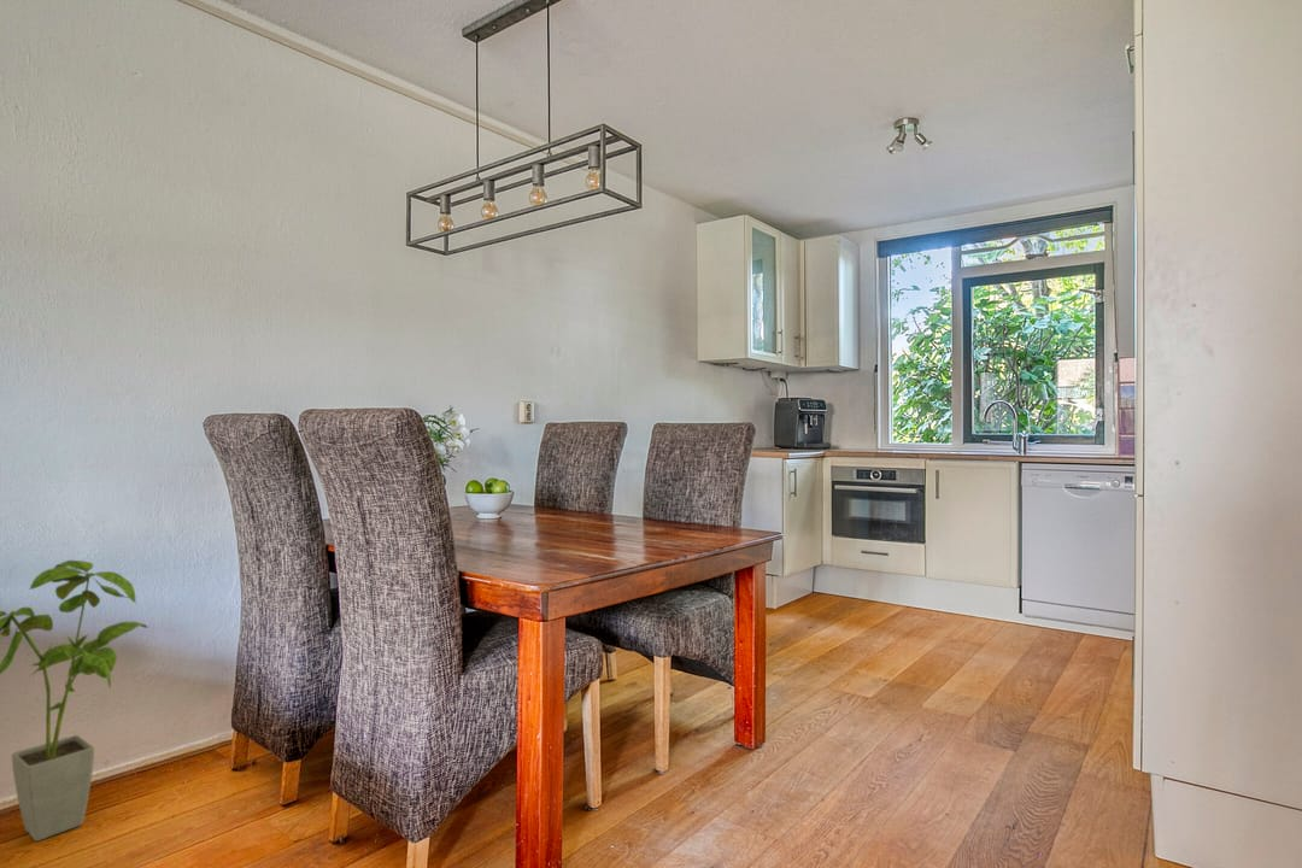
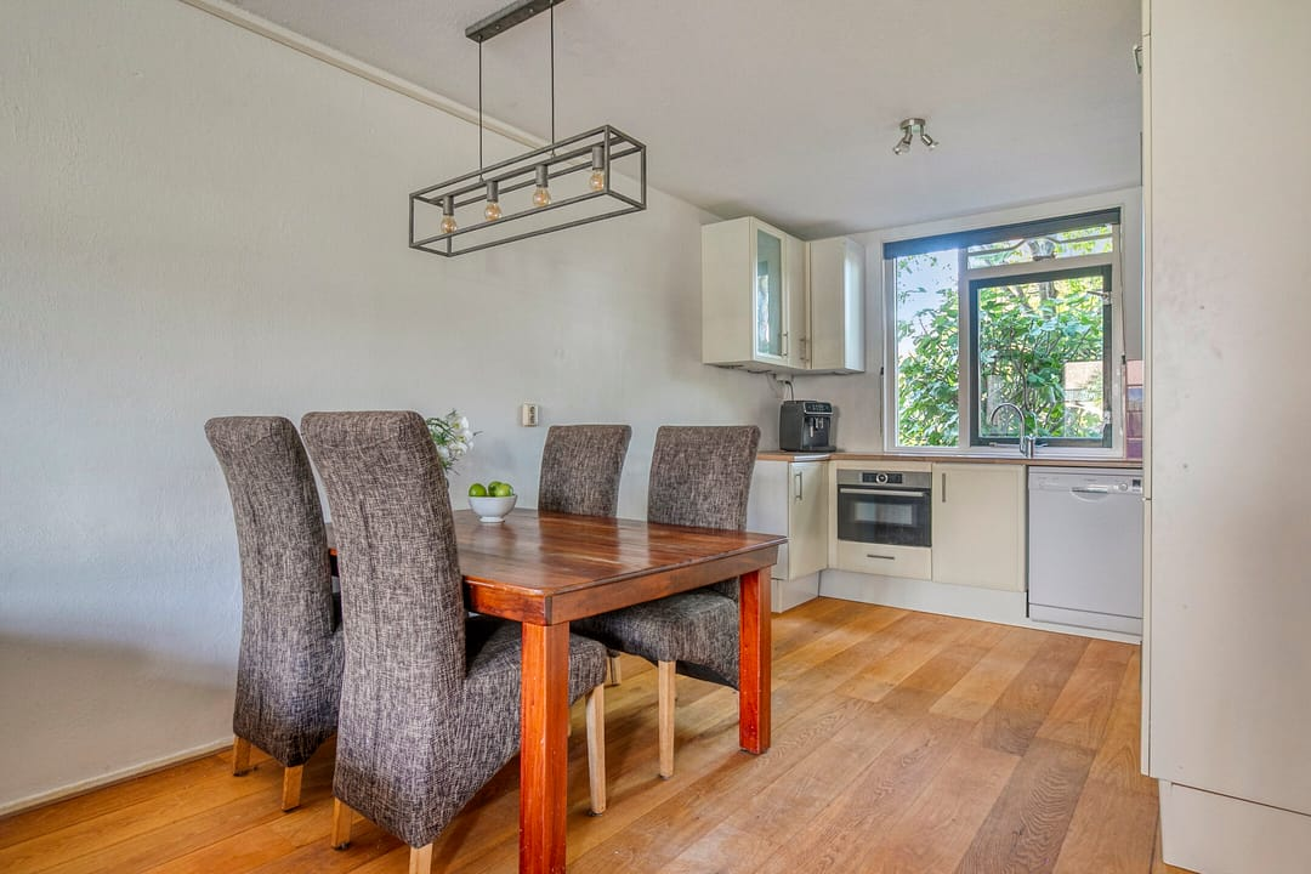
- house plant [0,559,148,843]
